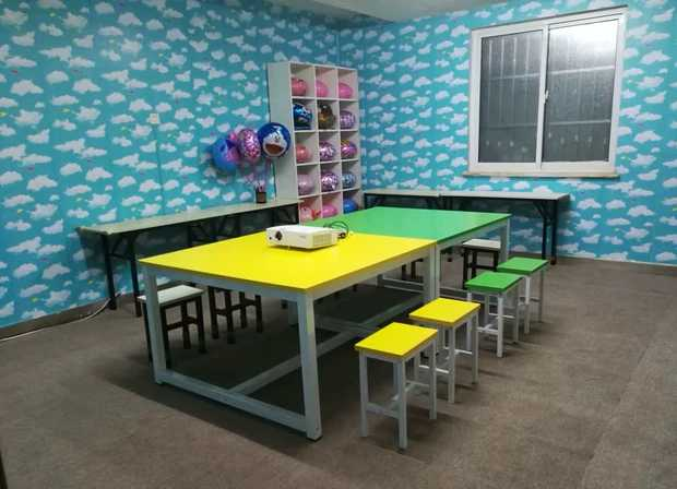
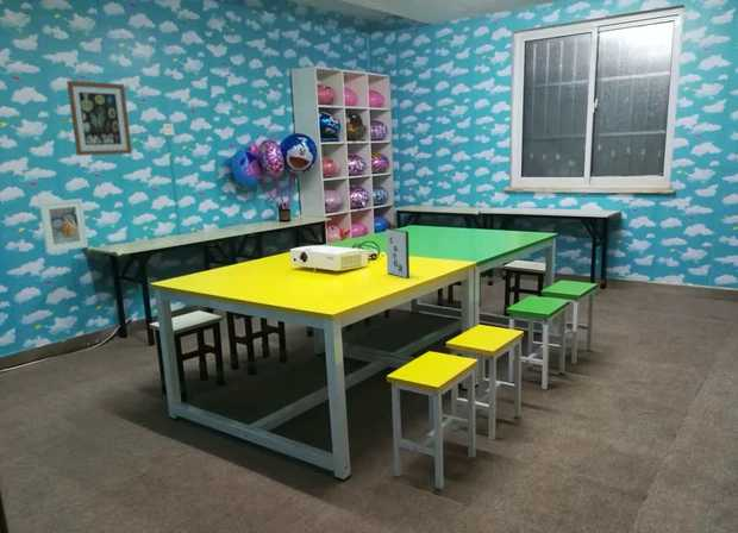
+ book [384,227,411,280]
+ wall art [65,80,133,157]
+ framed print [38,197,89,255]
